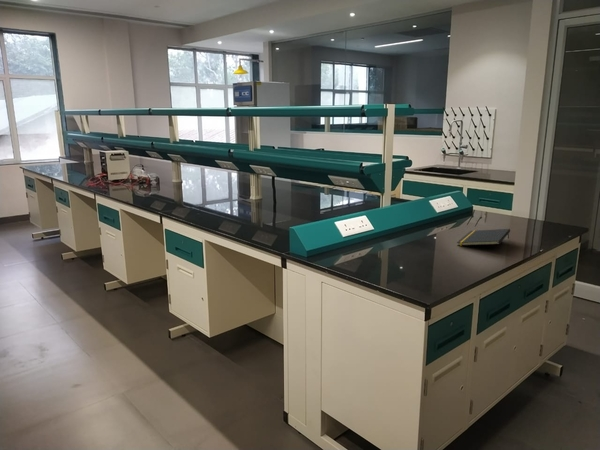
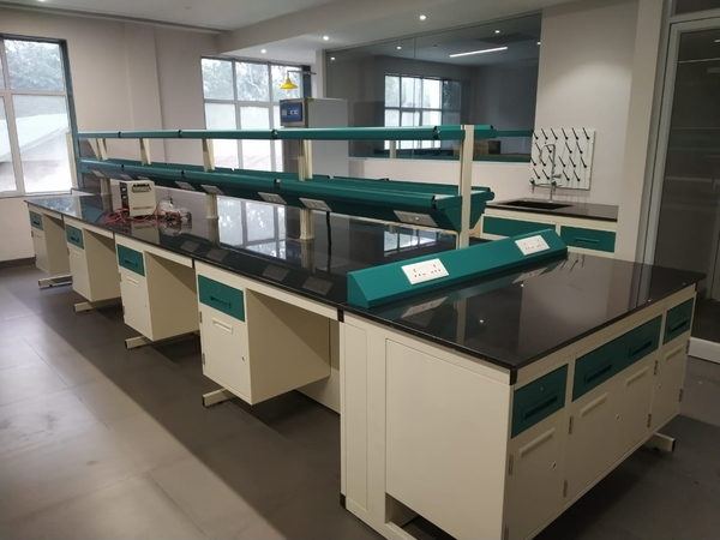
- notepad [456,228,511,247]
